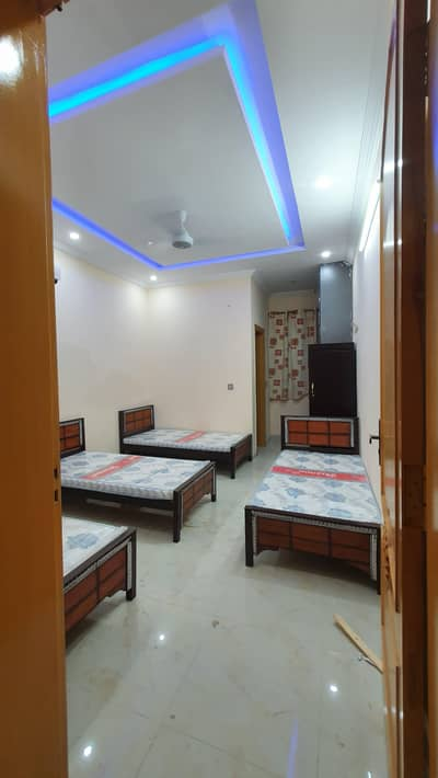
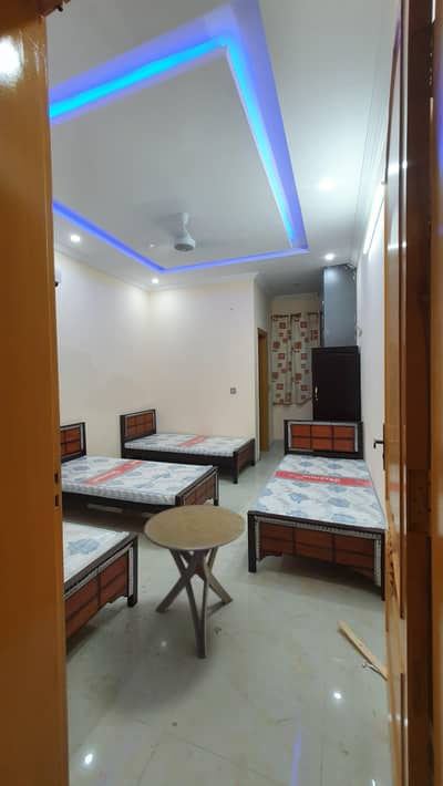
+ side table [143,504,247,659]
